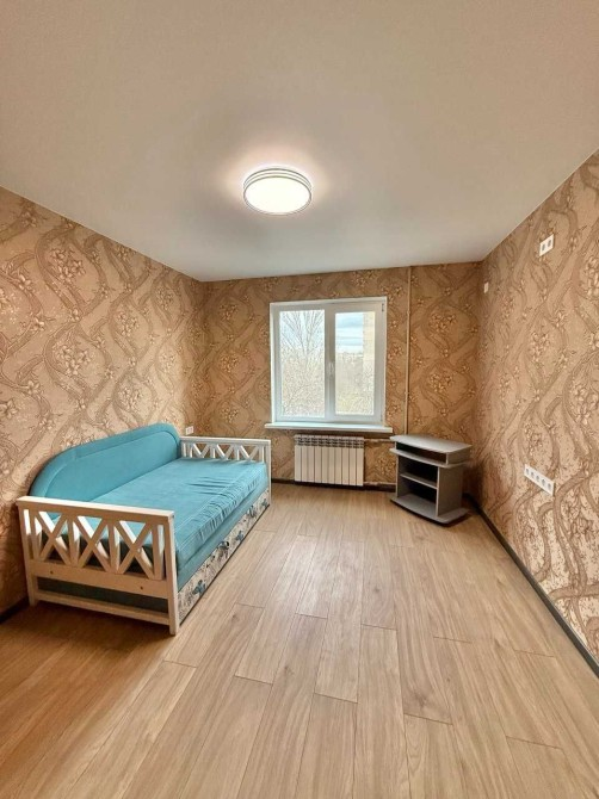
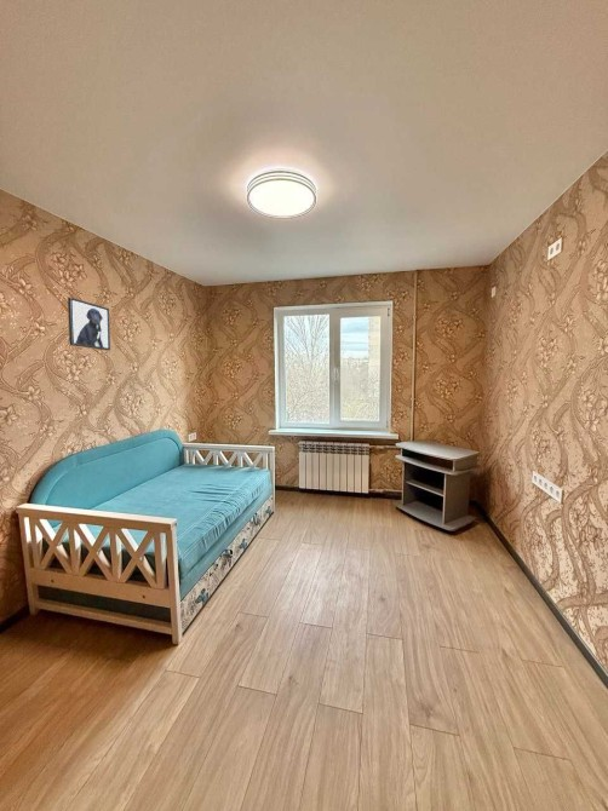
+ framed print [67,297,111,351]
